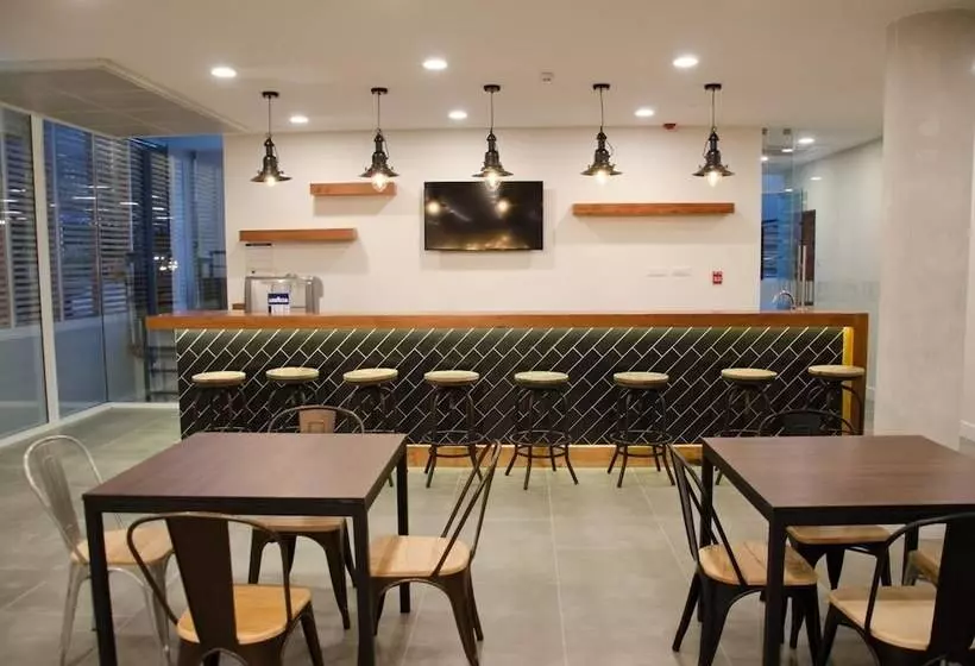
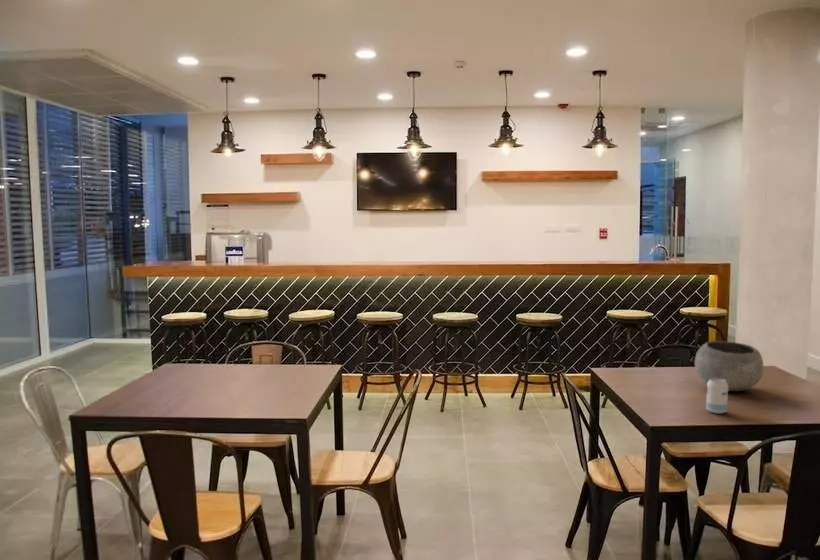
+ beverage can [705,378,729,415]
+ bowl [694,340,764,392]
